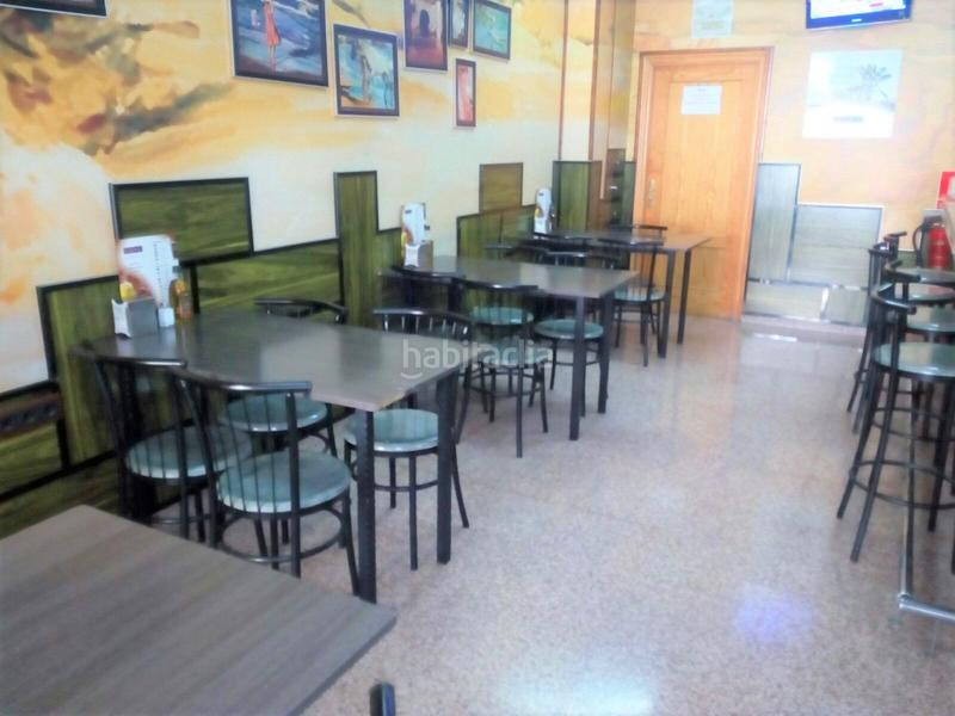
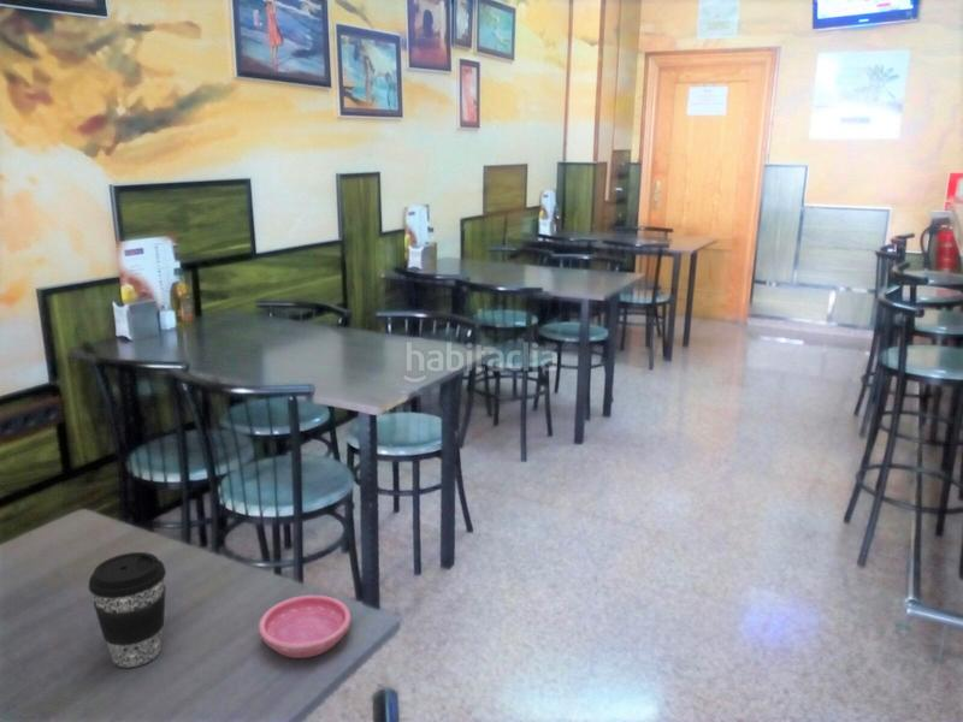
+ coffee cup [88,551,167,668]
+ saucer [258,594,351,659]
